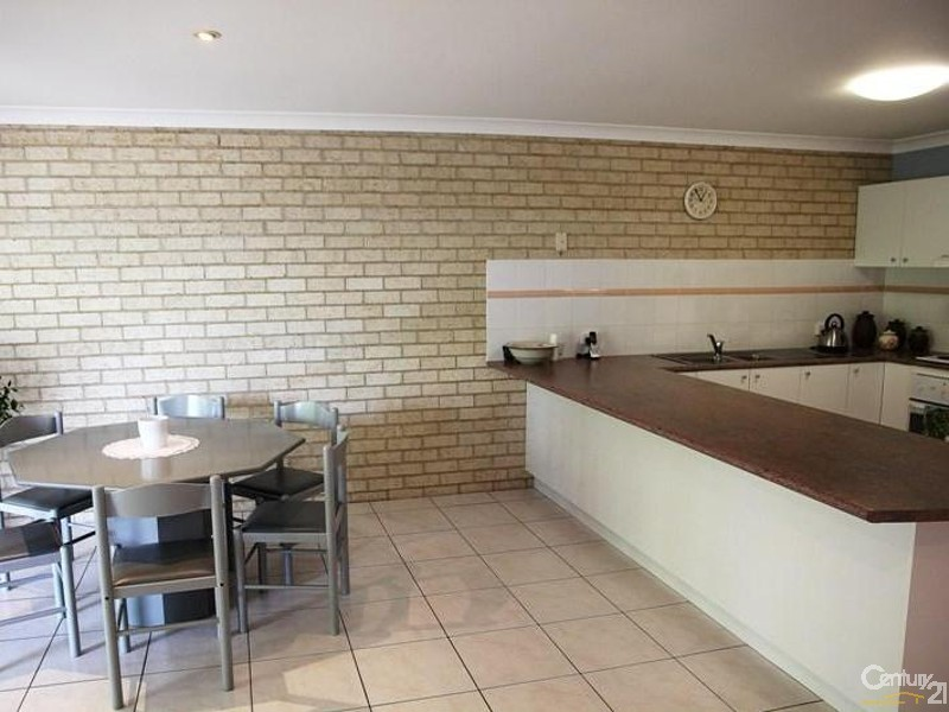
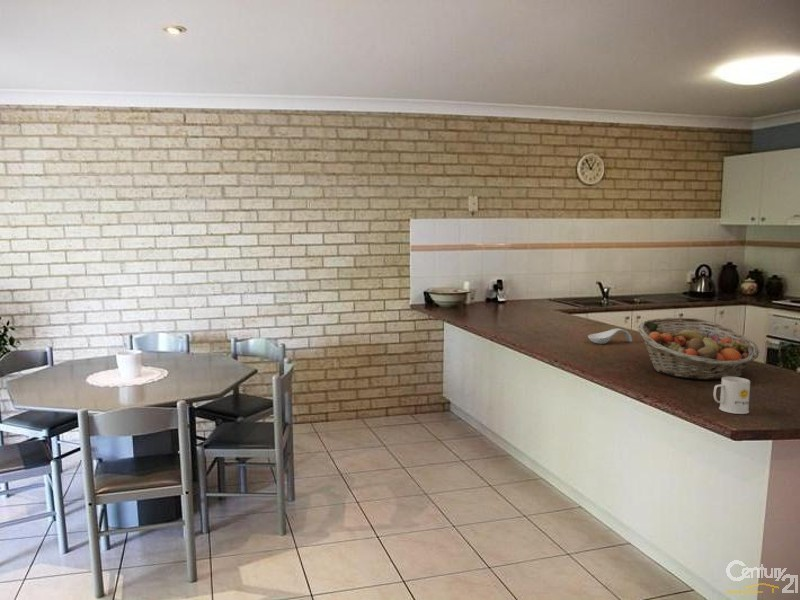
+ spoon rest [587,328,633,345]
+ fruit basket [637,317,760,381]
+ mug [713,376,751,415]
